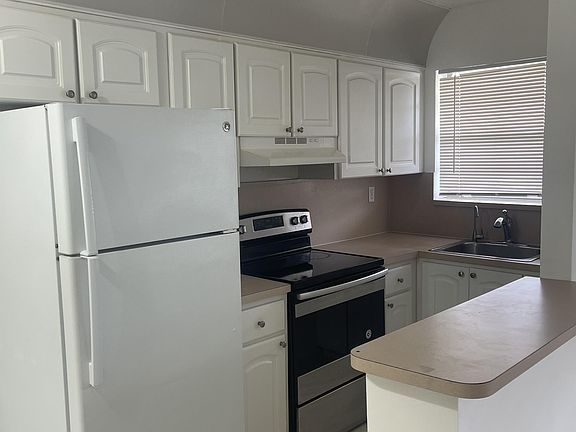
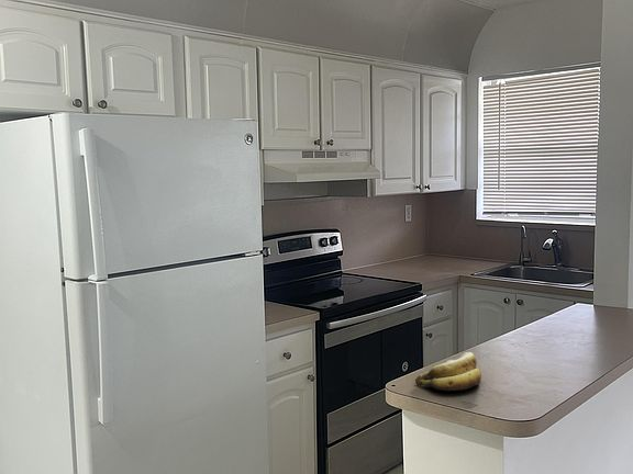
+ banana [414,351,482,392]
